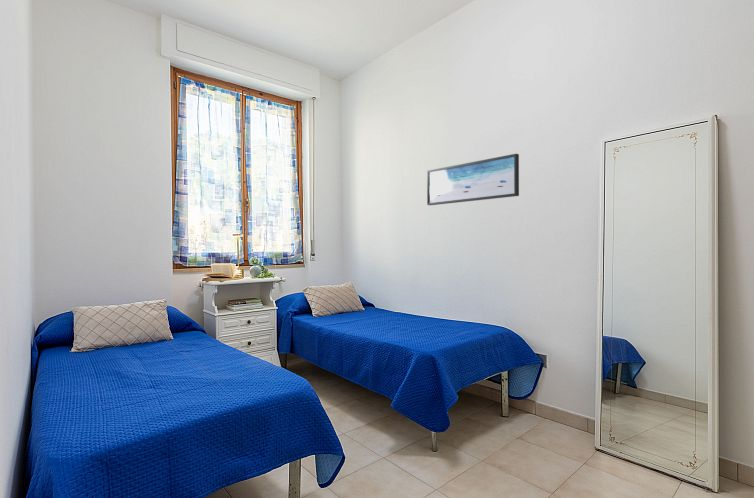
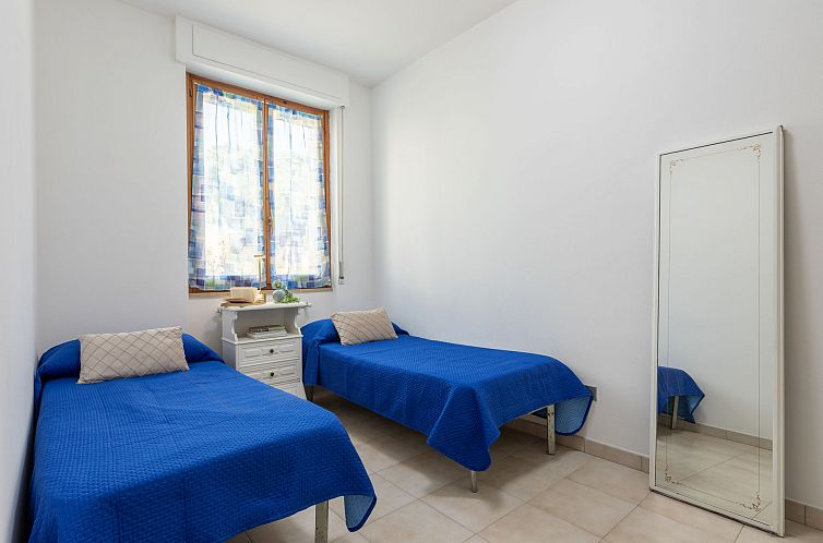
- wall art [426,153,520,206]
